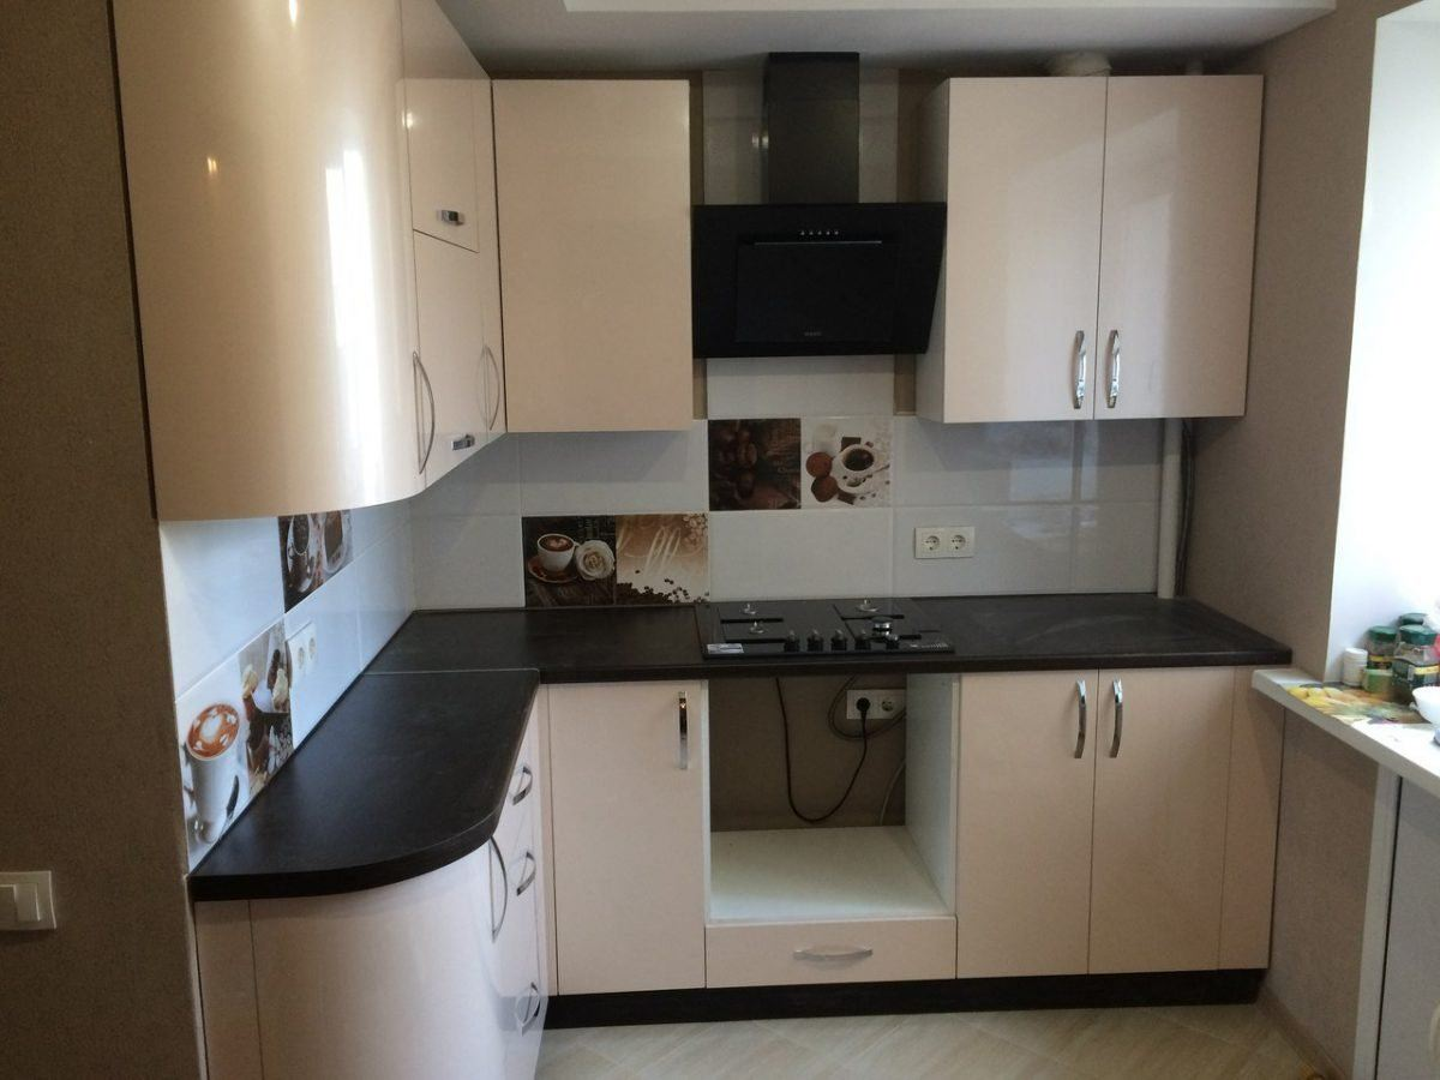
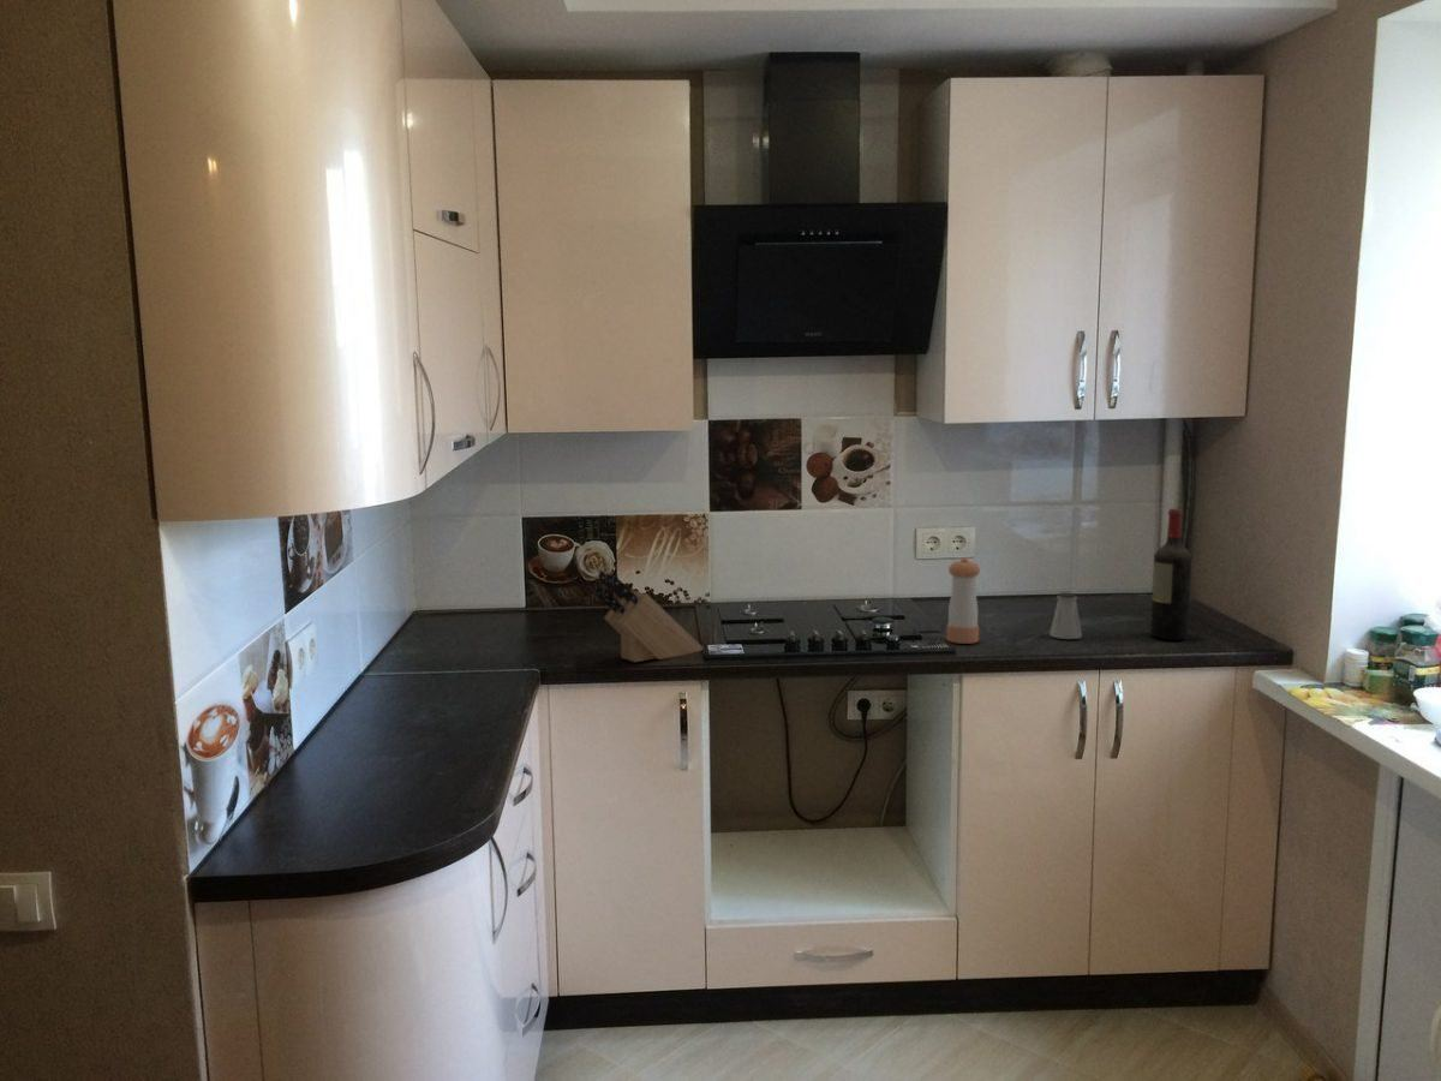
+ wine bottle [1149,507,1192,641]
+ pepper shaker [945,557,981,645]
+ knife block [593,569,705,663]
+ saltshaker [1048,591,1083,640]
